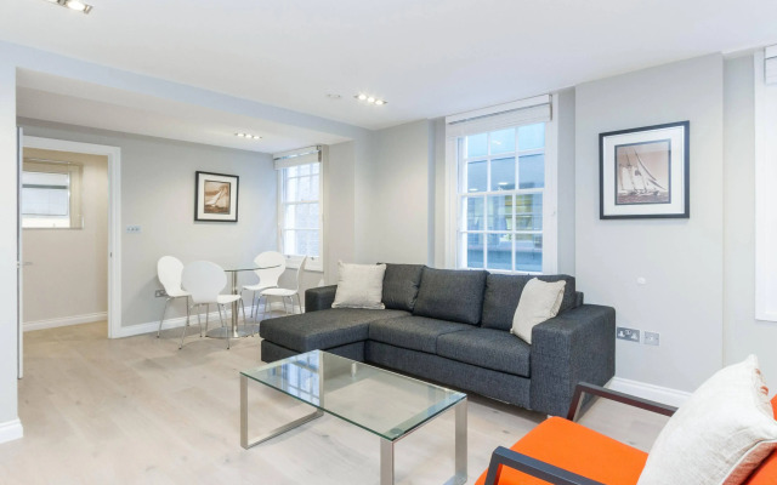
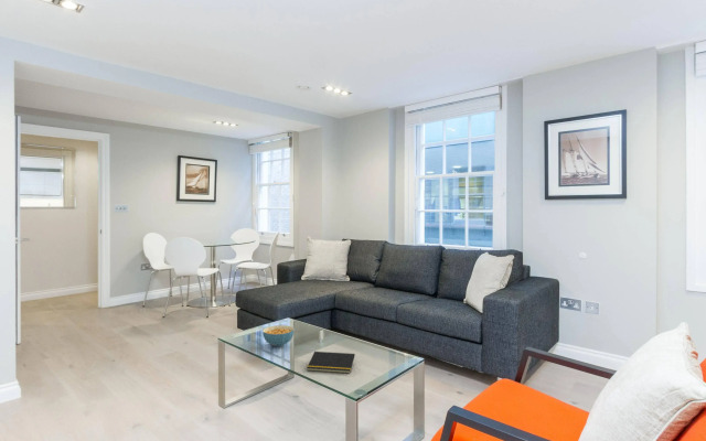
+ cereal bowl [261,324,296,347]
+ notepad [306,351,356,374]
